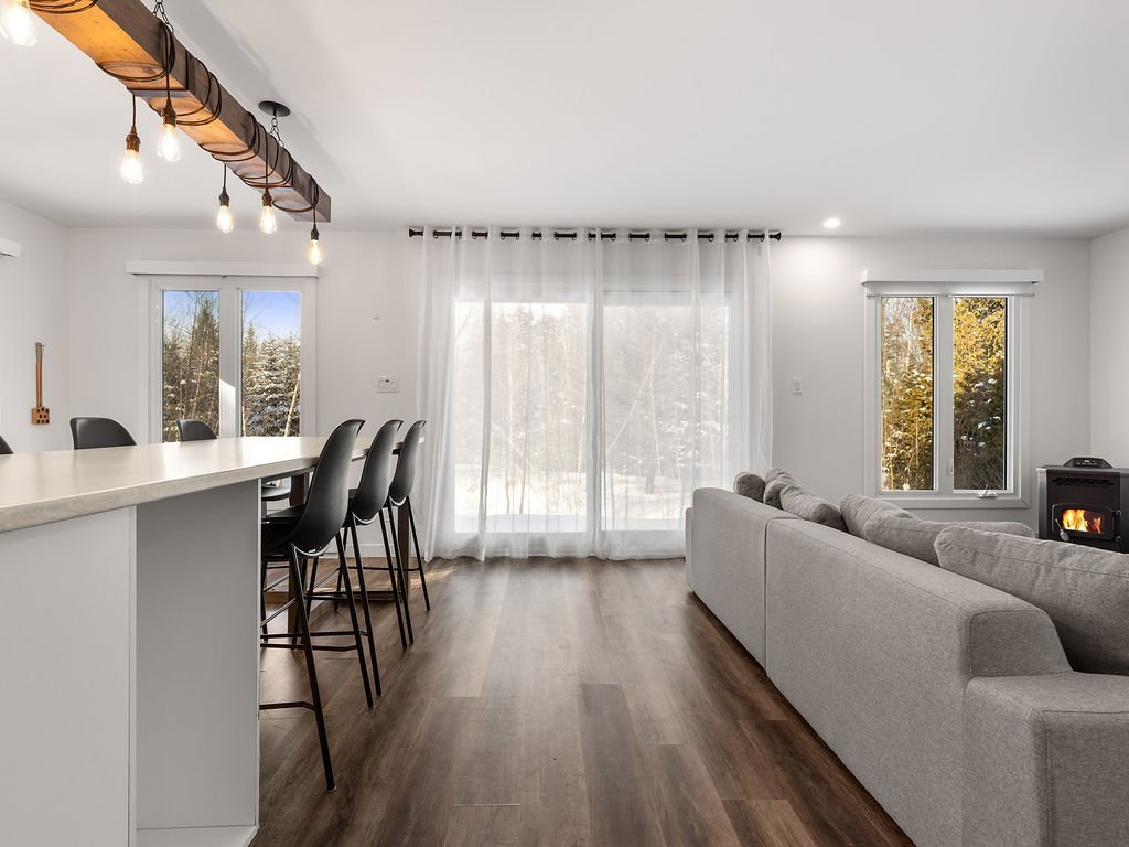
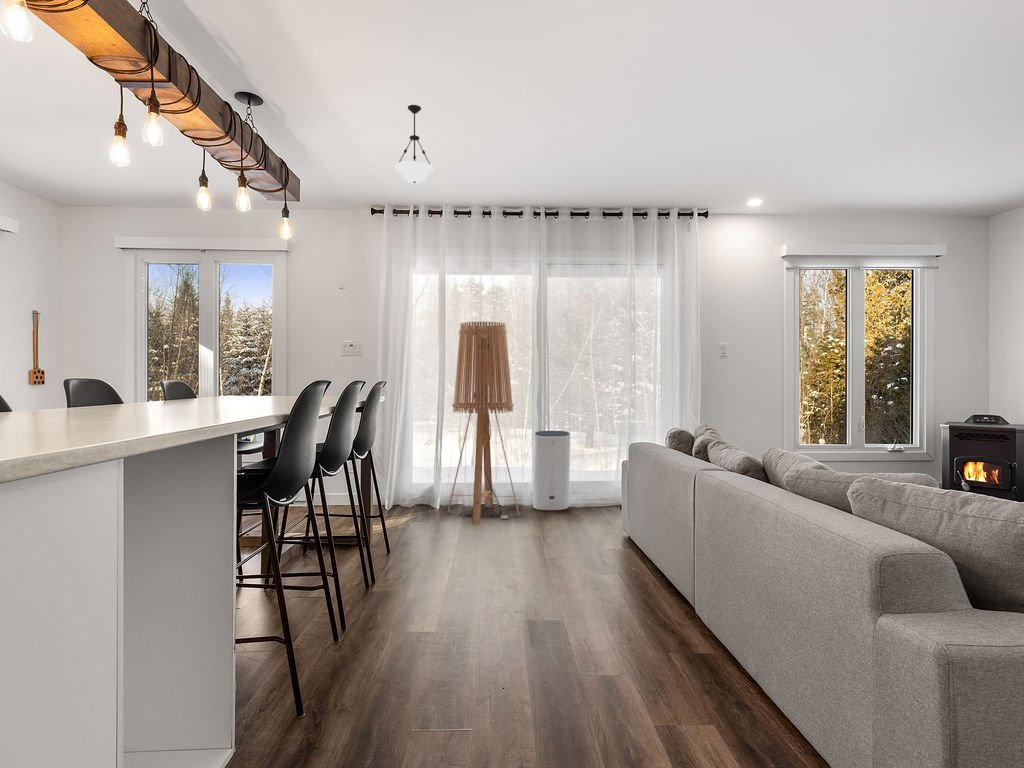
+ pendant light [394,104,434,184]
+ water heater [532,429,571,511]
+ floor lamp [446,321,520,525]
